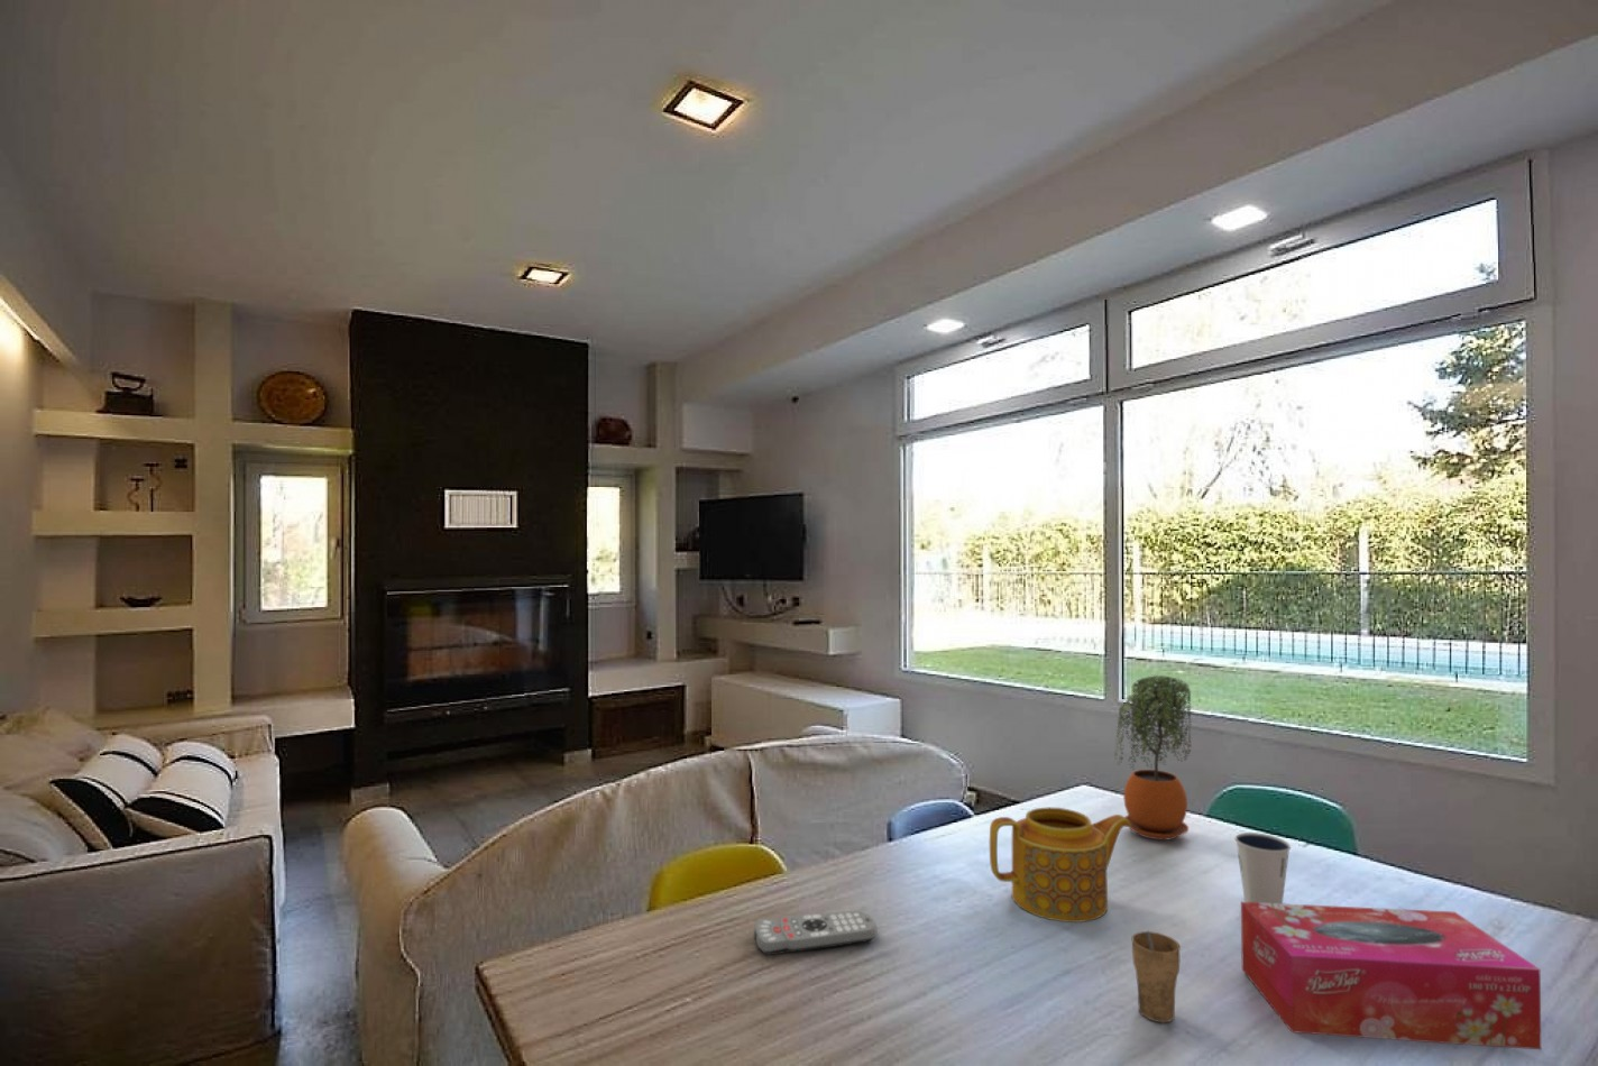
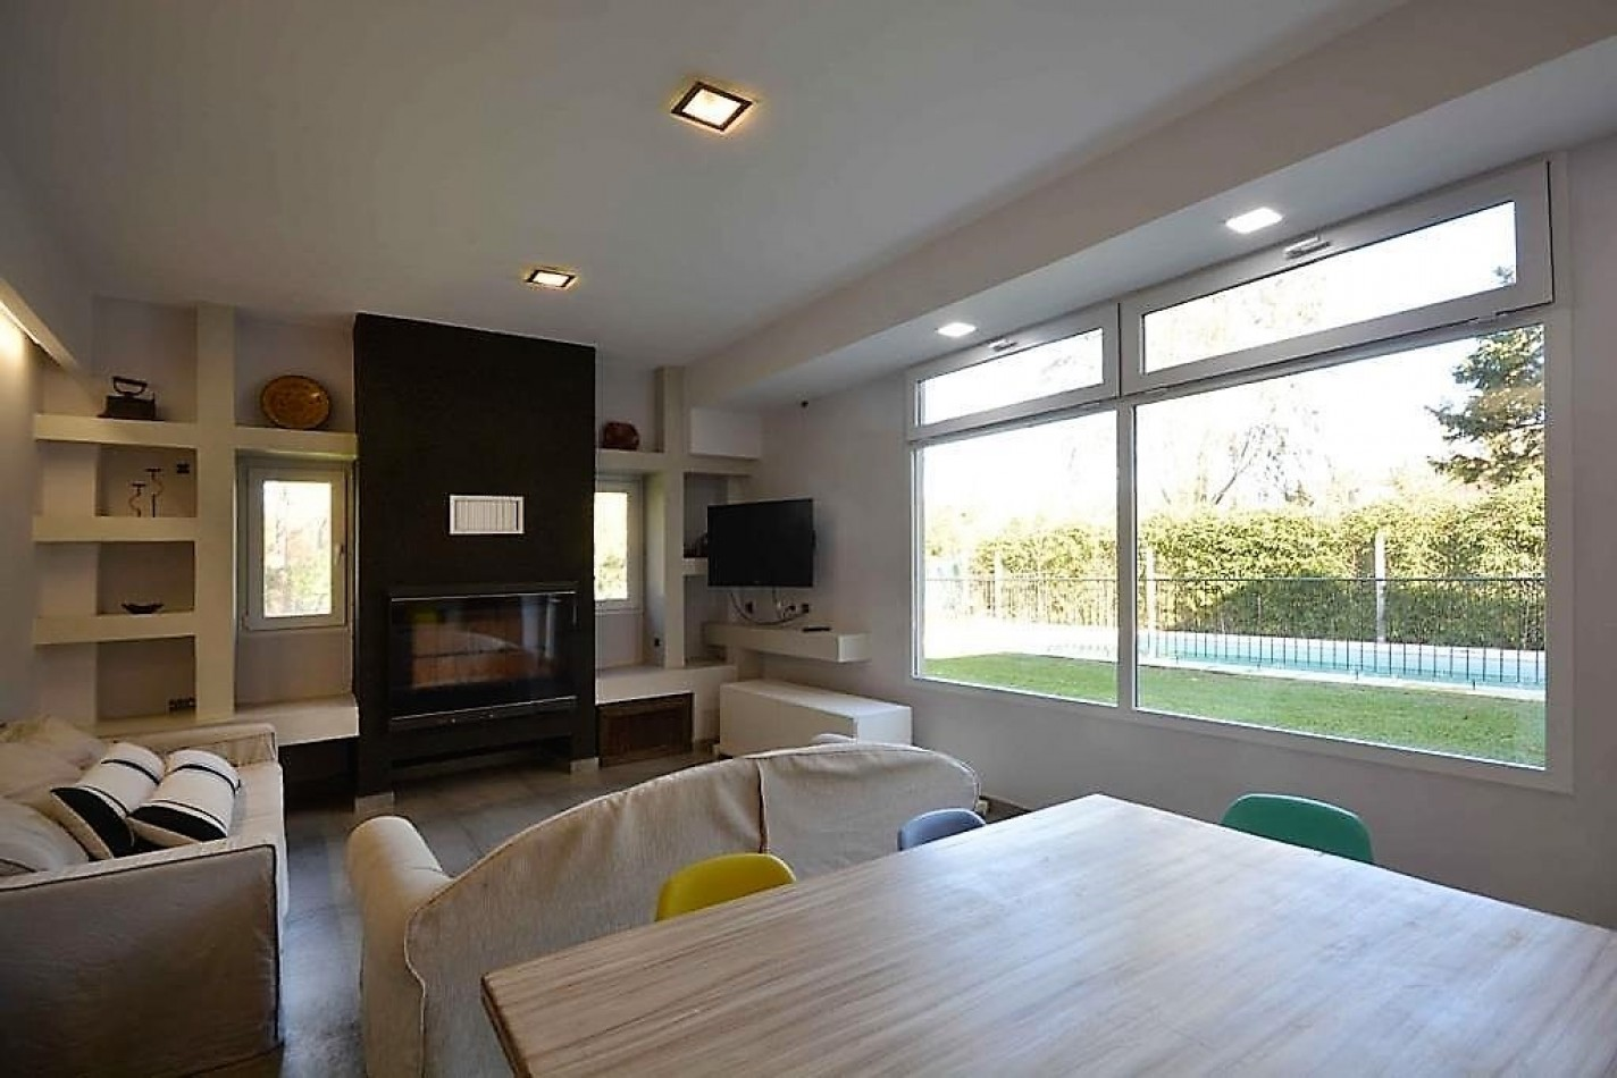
- cup [1132,930,1182,1023]
- remote control [753,910,878,957]
- teapot [989,807,1132,923]
- potted plant [1114,675,1192,841]
- tissue box [1240,901,1542,1051]
- dixie cup [1233,832,1292,903]
